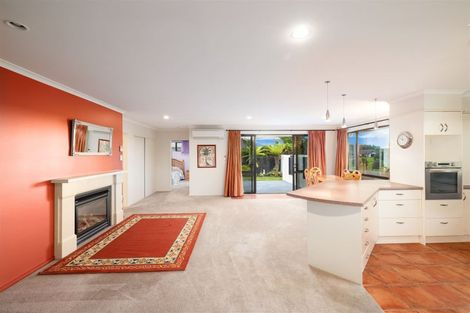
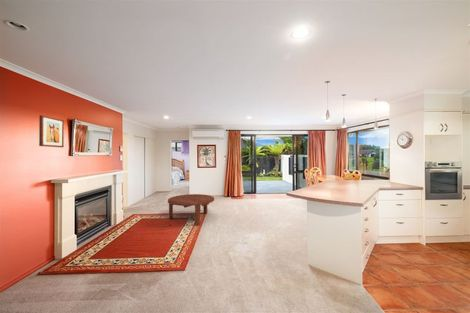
+ wall art [38,114,65,148]
+ coffee table [167,193,215,226]
